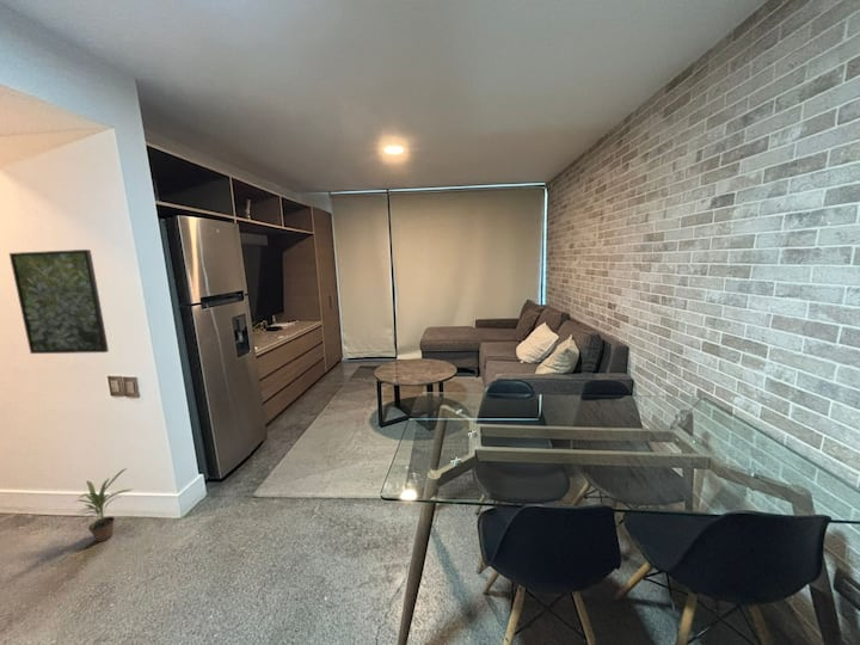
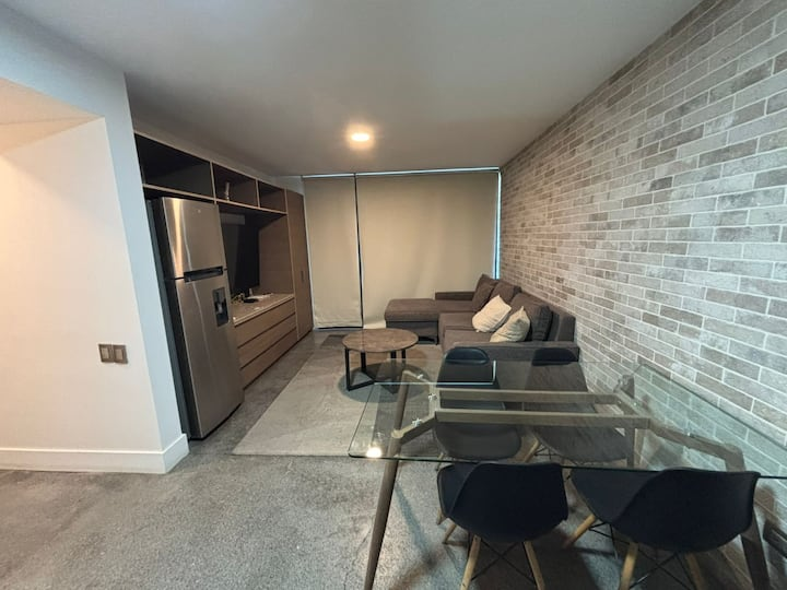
- potted plant [72,467,134,543]
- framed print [8,248,110,355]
